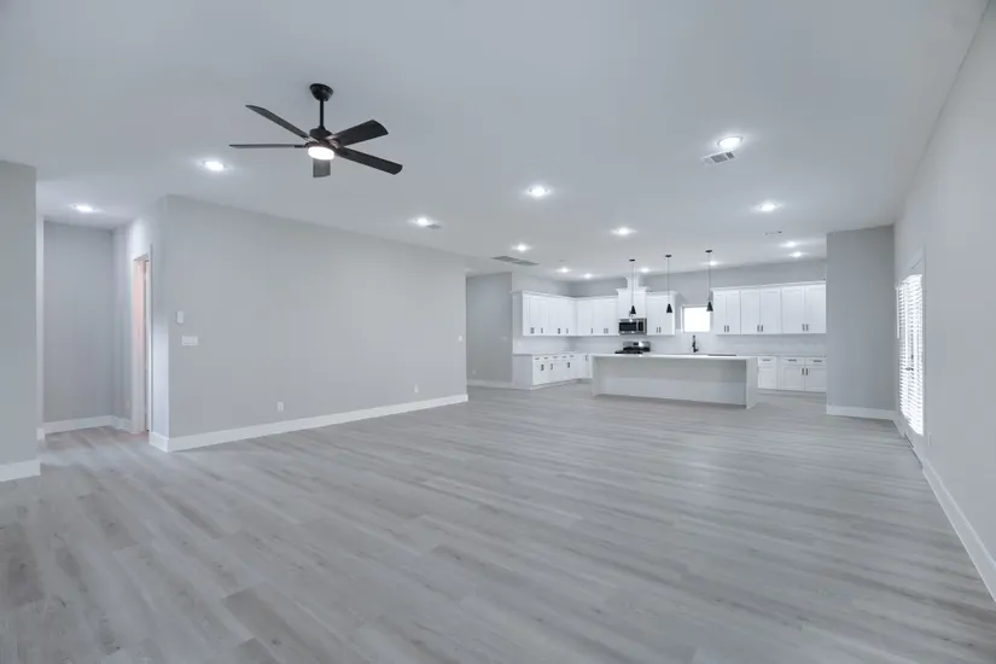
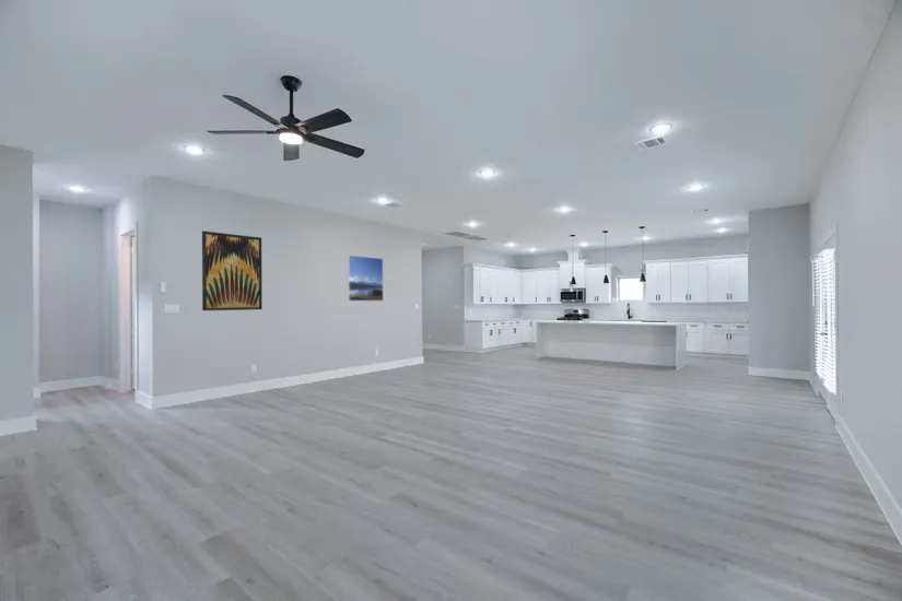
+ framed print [347,255,384,303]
+ wall art [201,229,263,311]
